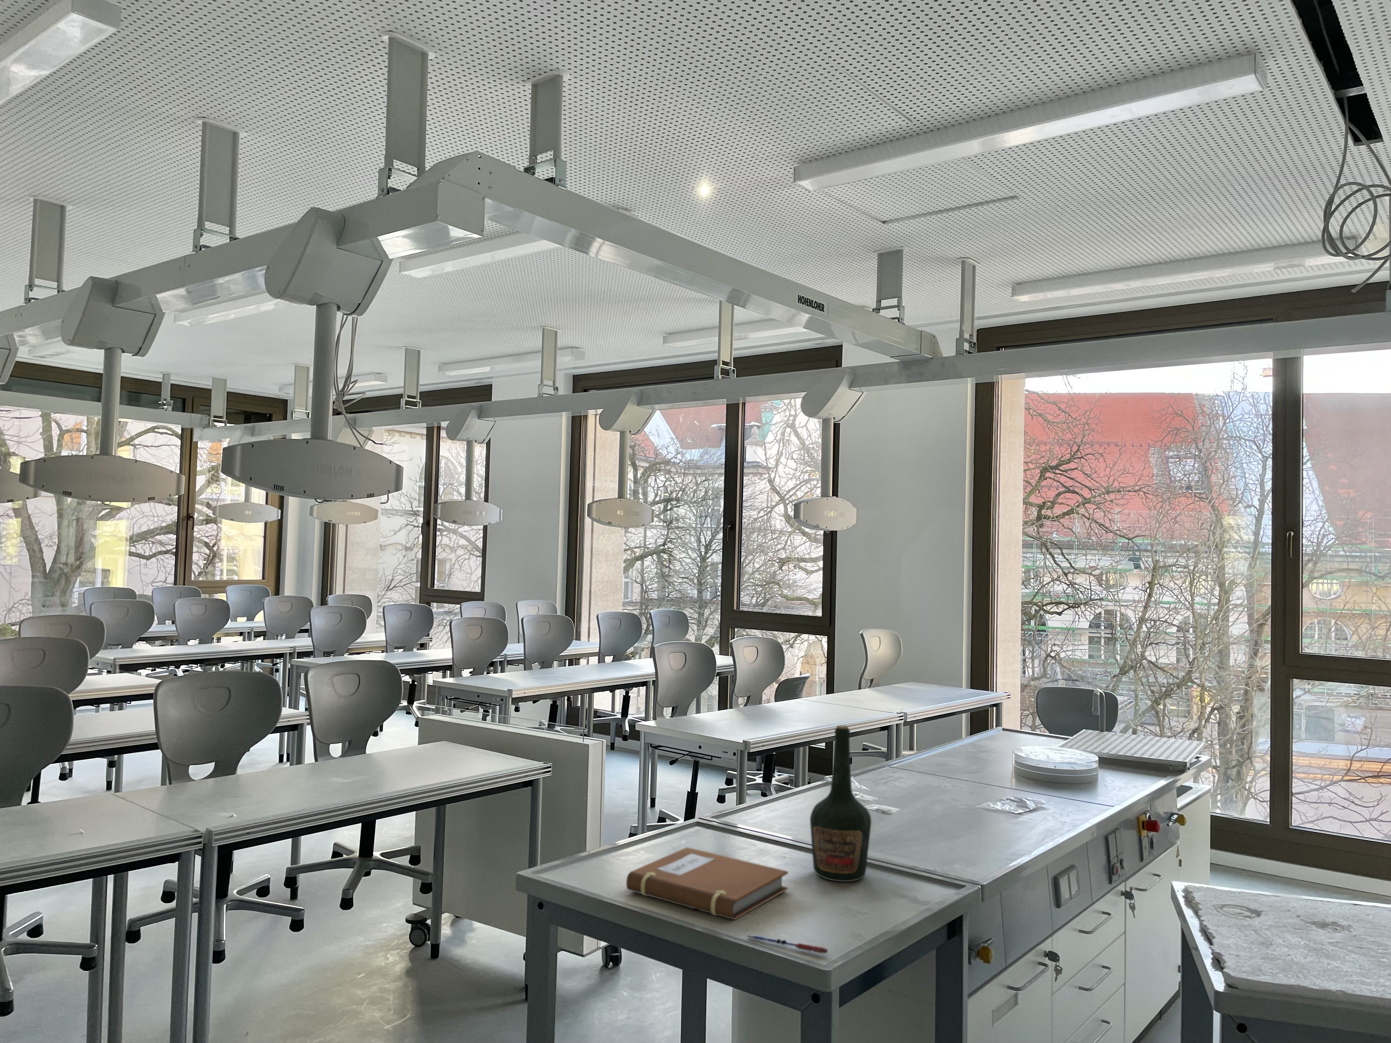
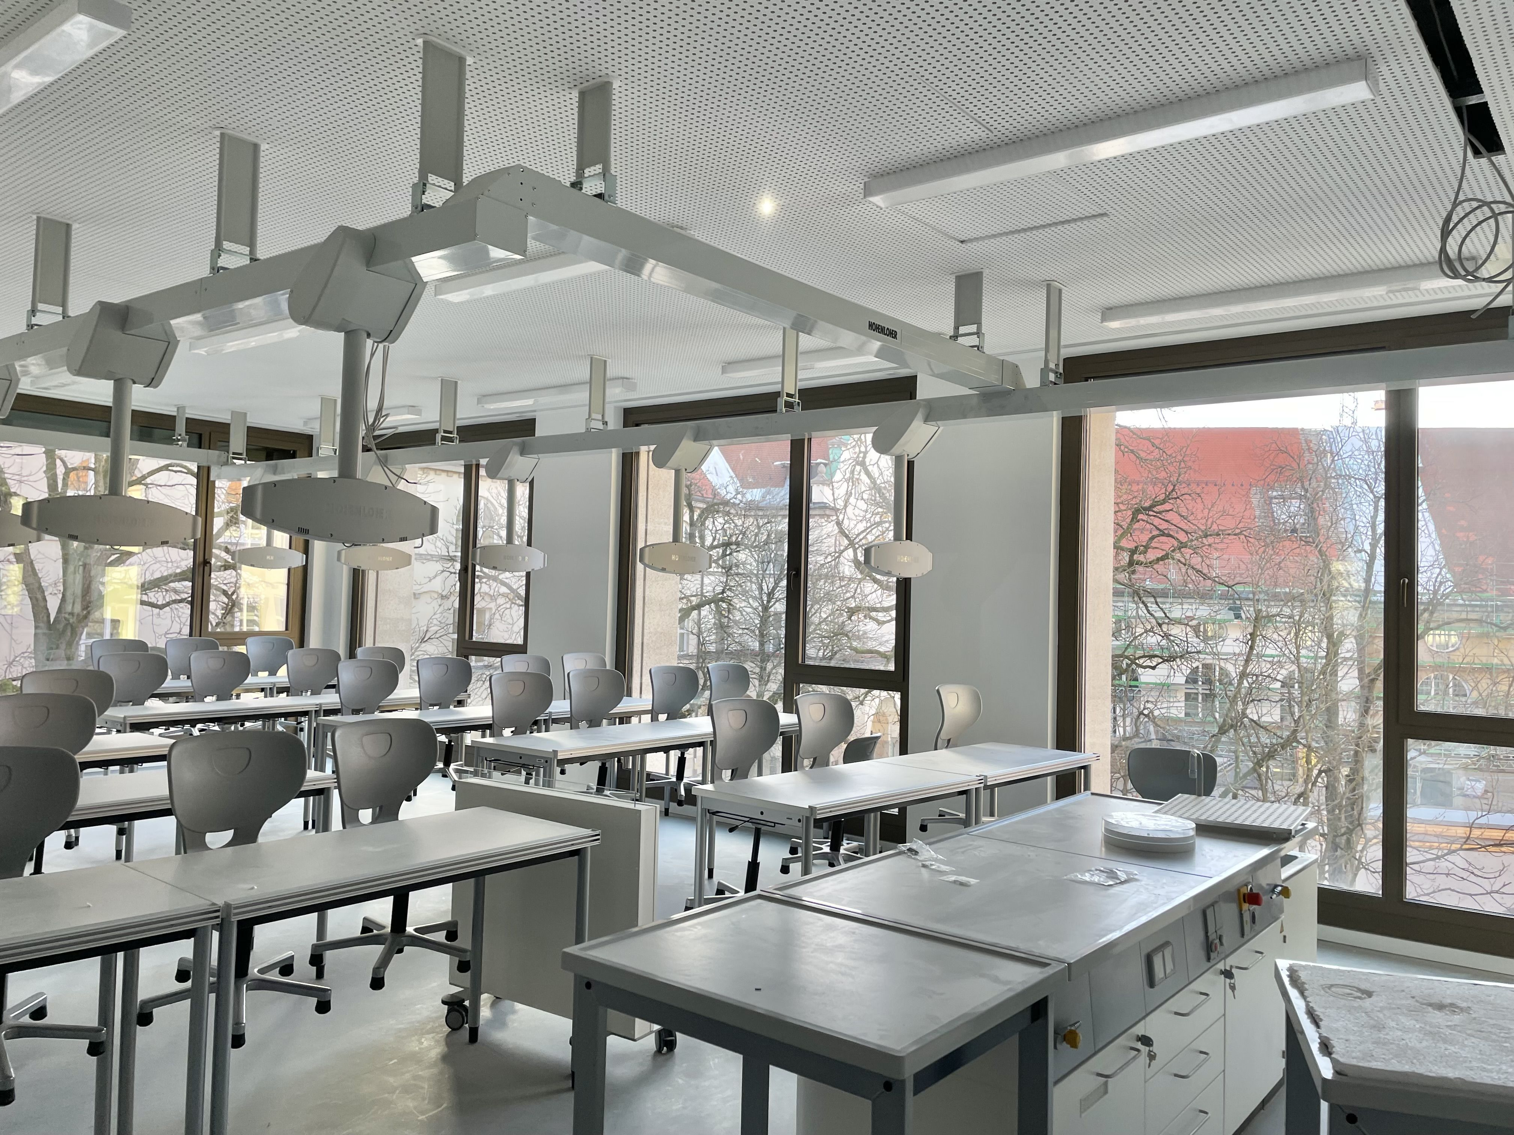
- pen [747,935,829,954]
- notebook [625,847,789,920]
- bottle [809,725,872,882]
